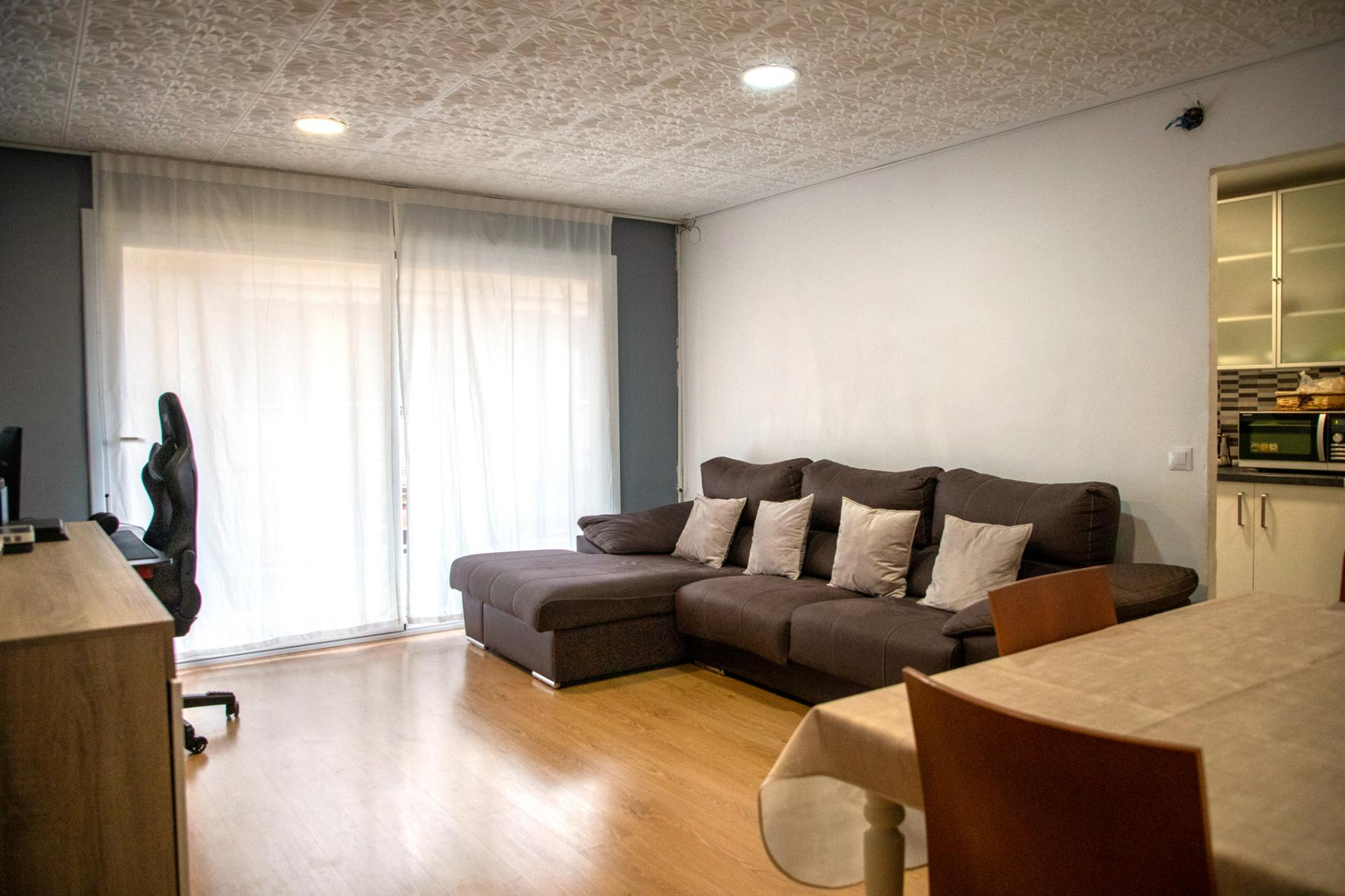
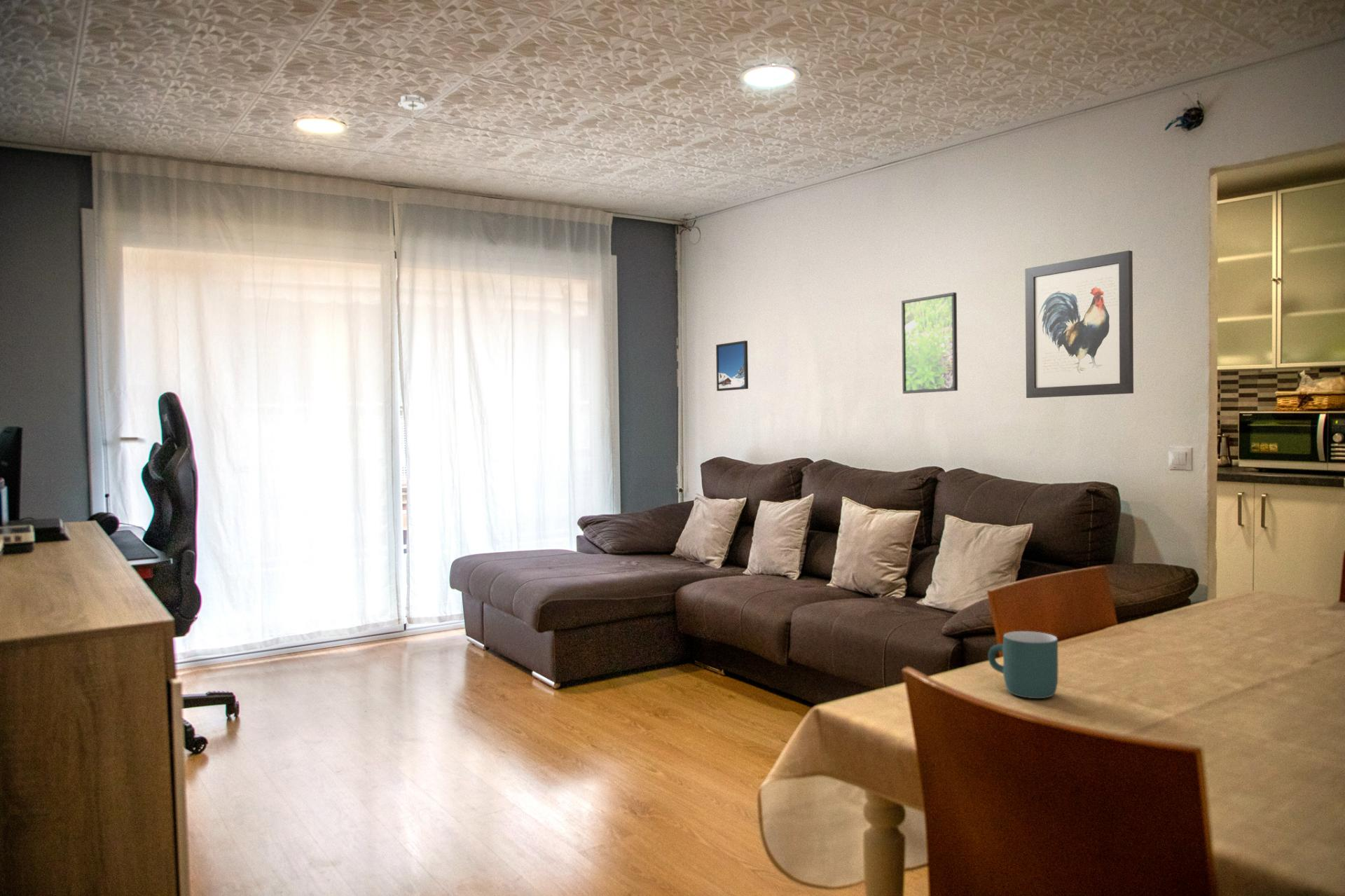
+ mug [988,630,1058,699]
+ smoke detector [397,94,428,111]
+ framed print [901,291,958,394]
+ wall art [1024,250,1134,399]
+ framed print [715,340,749,392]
